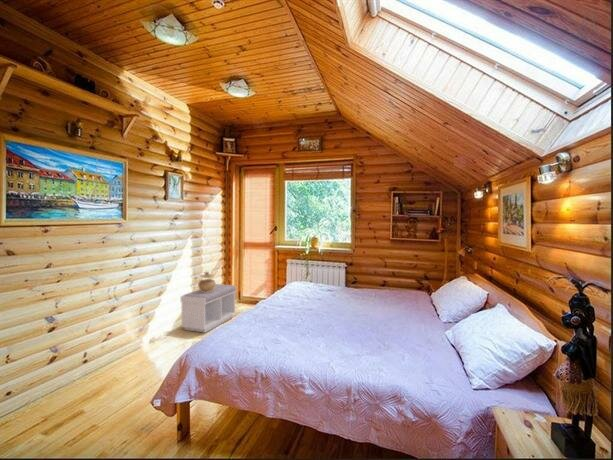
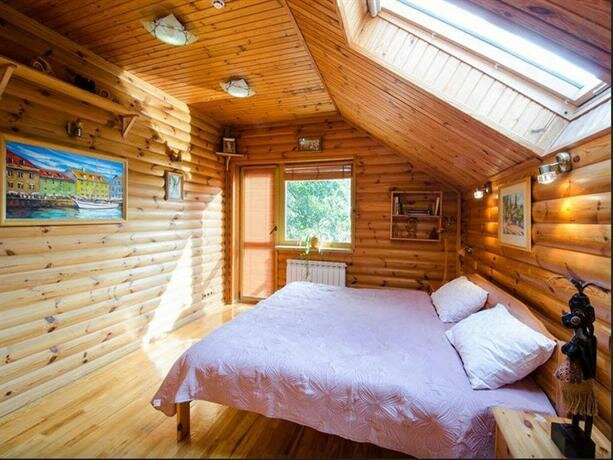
- bench [180,283,237,333]
- ceramic pot [197,271,217,293]
